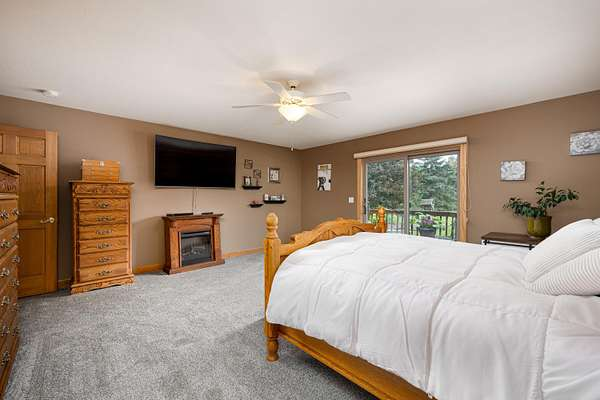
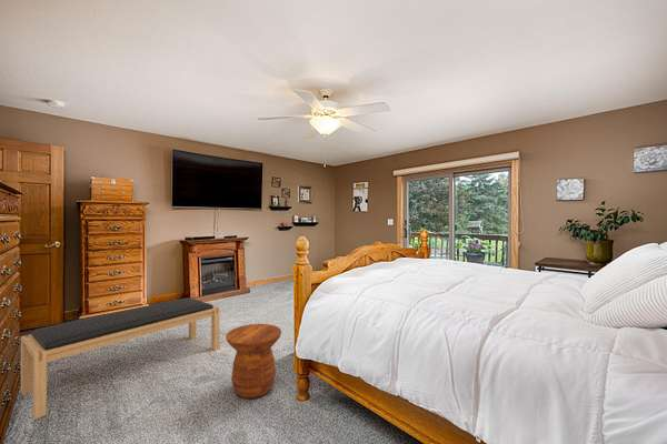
+ side table [225,323,282,400]
+ bench [20,296,221,421]
